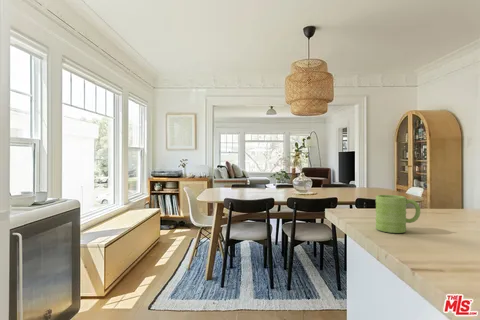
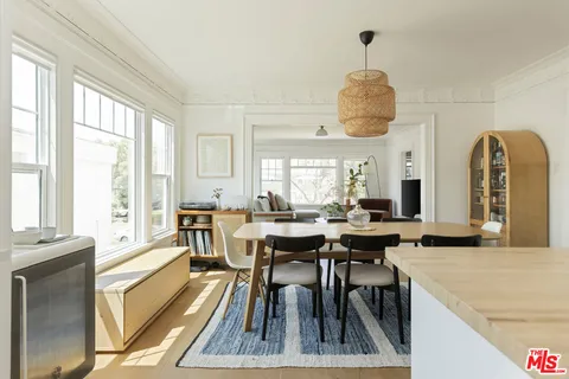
- mug [375,194,421,234]
